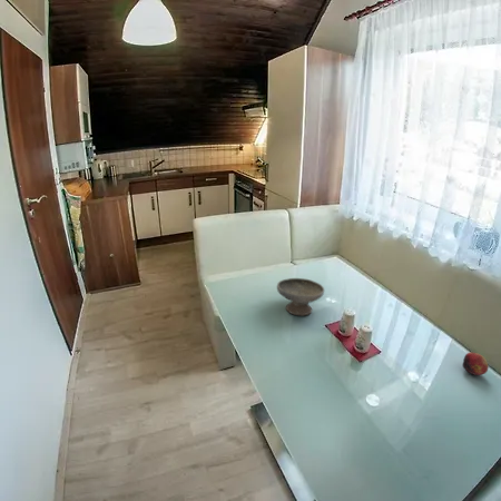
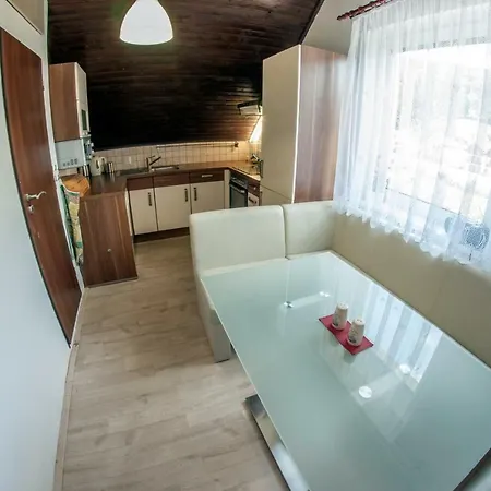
- bowl [276,277,325,316]
- fruit [462,351,490,376]
